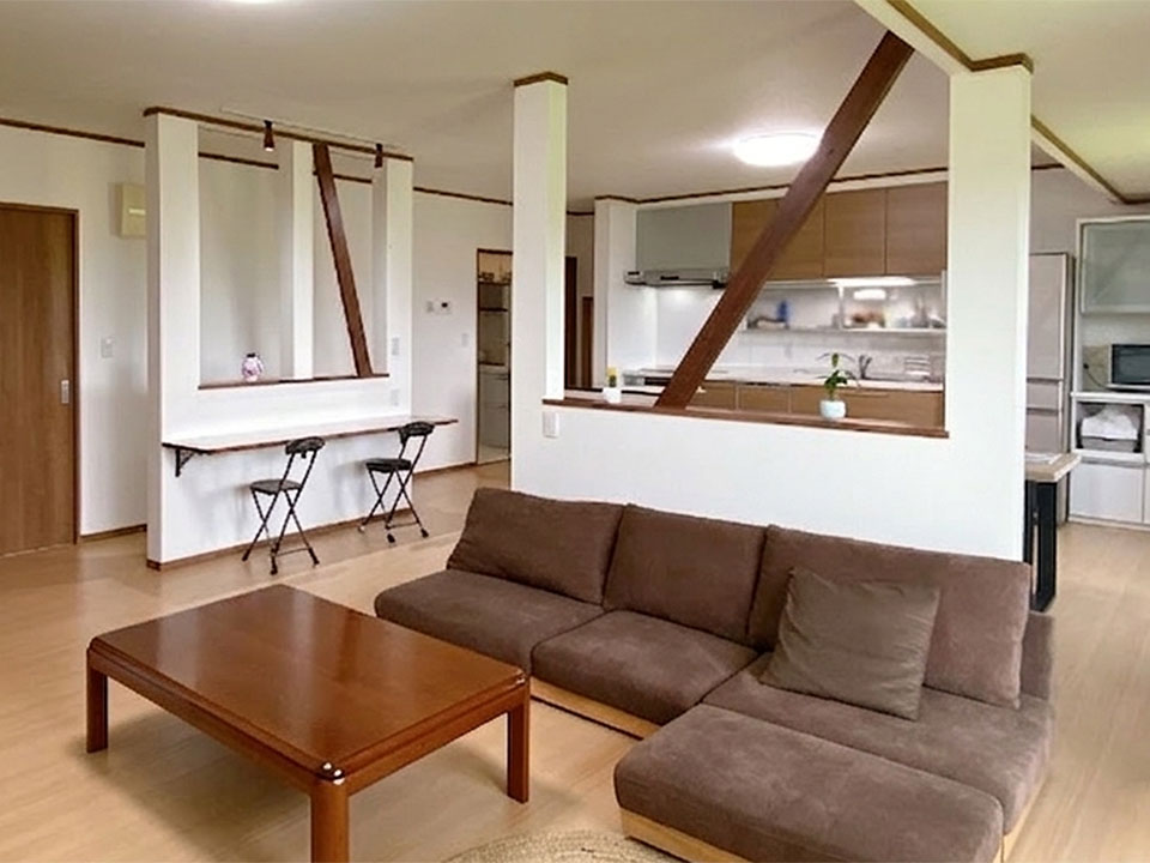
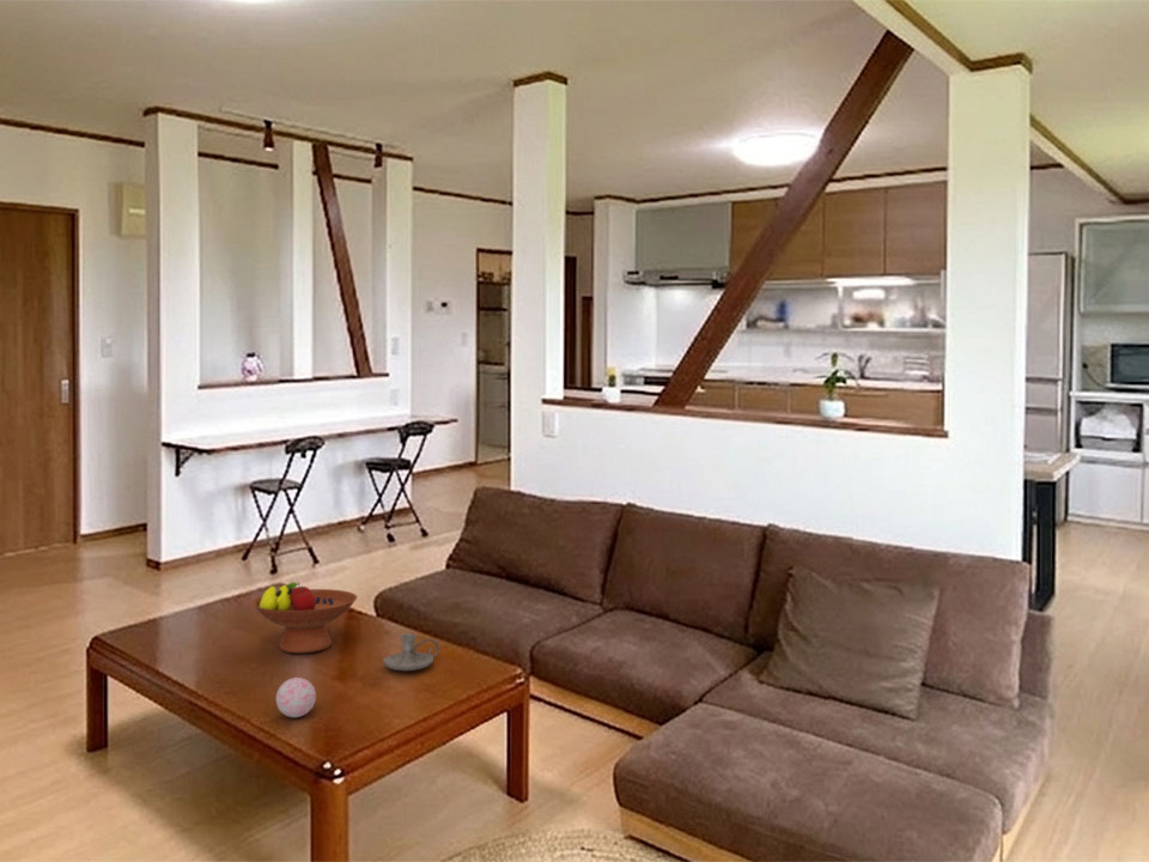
+ fruit bowl [251,581,359,655]
+ decorative ball [275,676,317,718]
+ candle holder [383,632,440,672]
